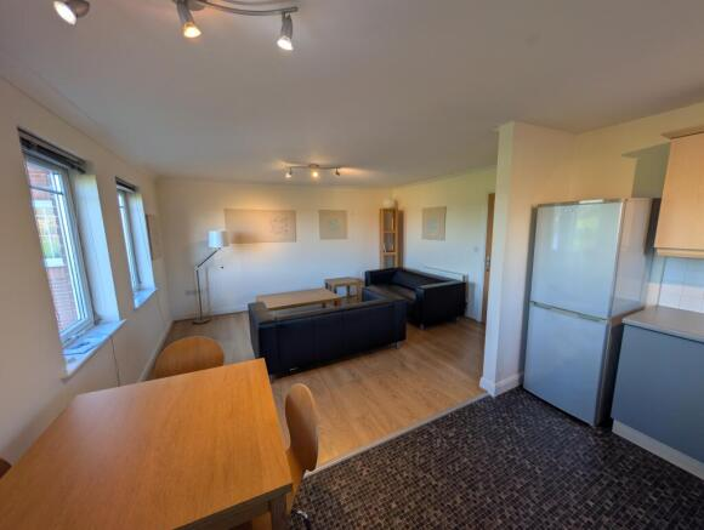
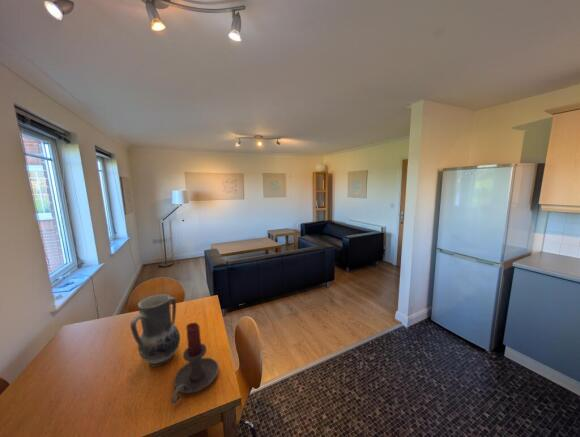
+ candle holder [170,322,219,405]
+ vase [129,293,181,368]
